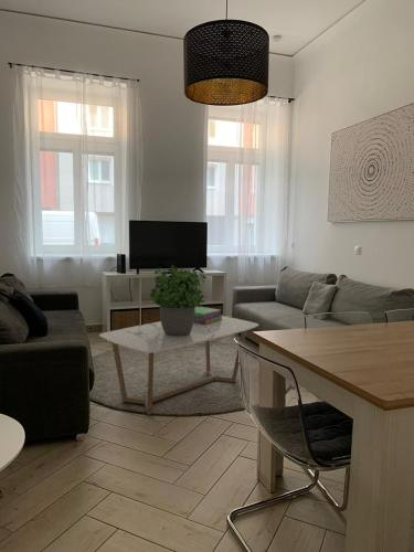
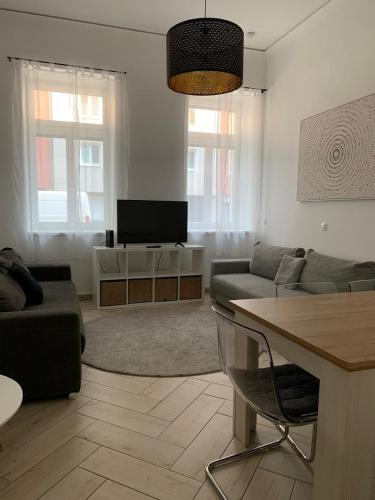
- coffee table [98,315,259,416]
- stack of books [194,306,223,325]
- potted plant [149,264,208,336]
